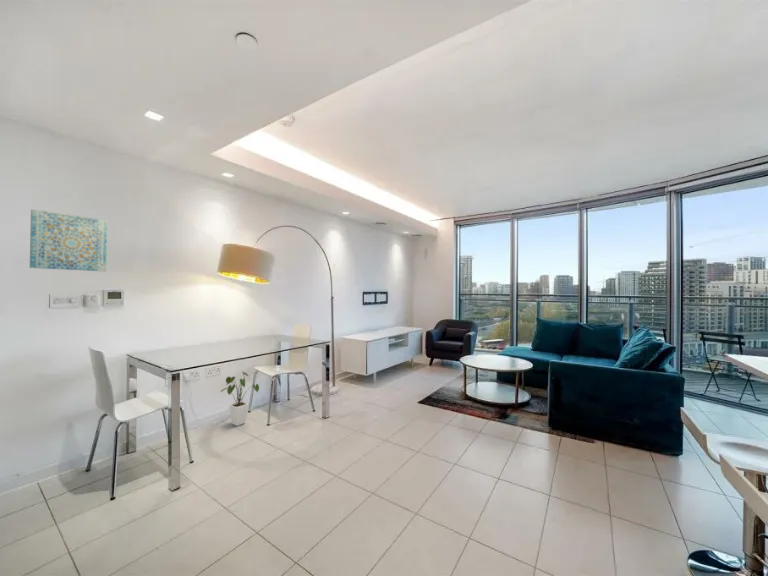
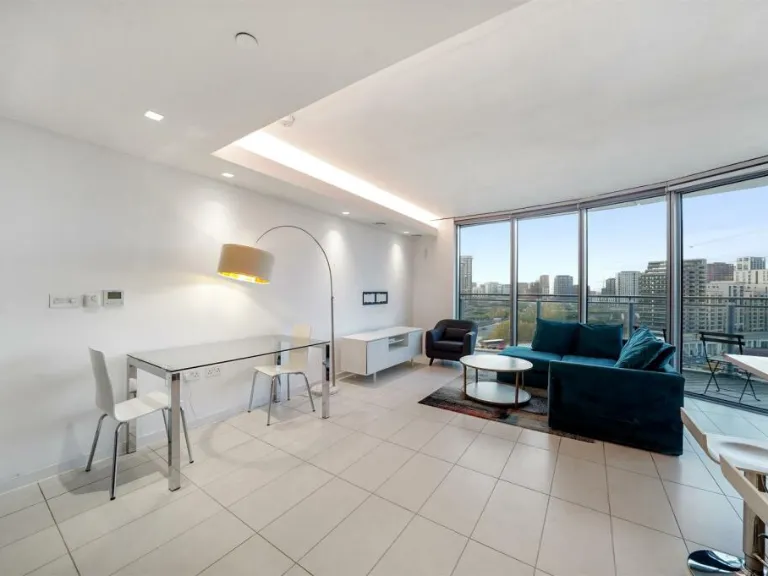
- house plant [220,370,260,427]
- wall art [29,208,108,272]
